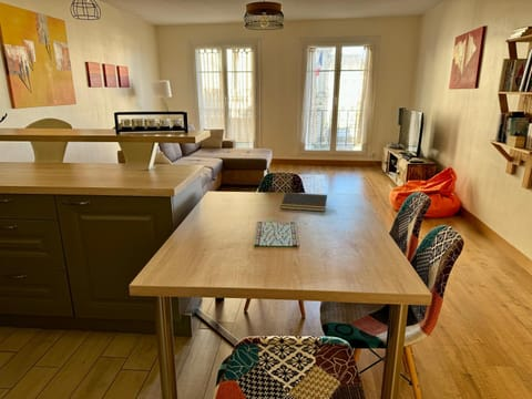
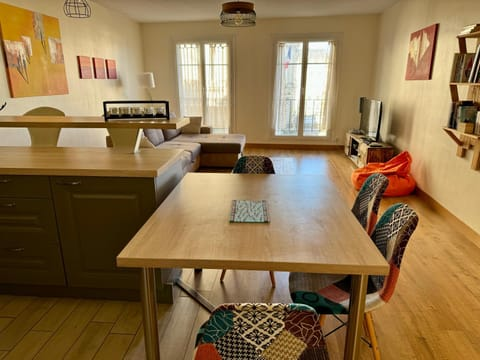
- notepad [279,192,328,213]
